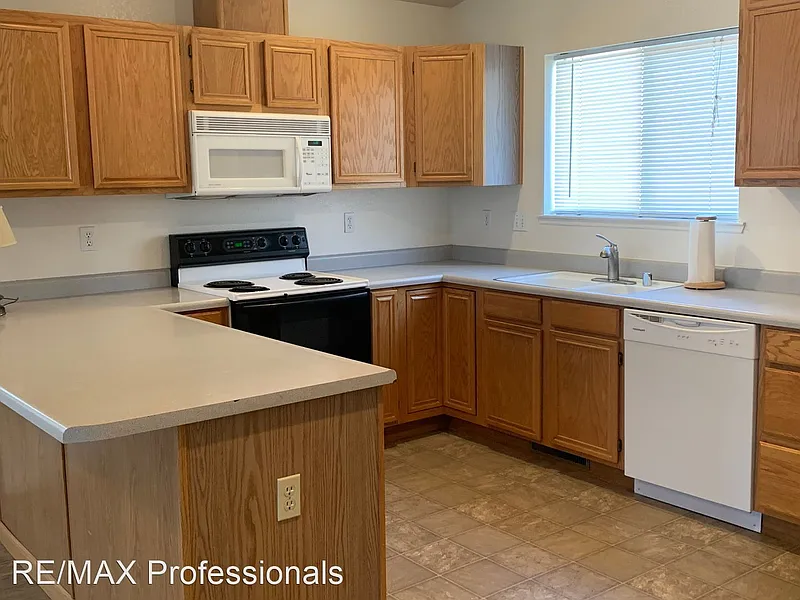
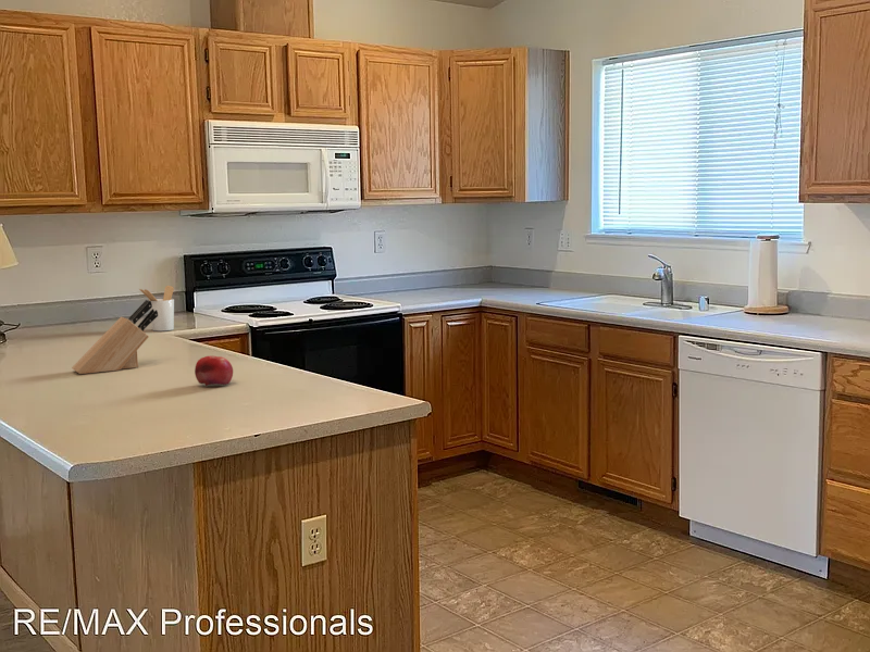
+ fruit [194,355,234,387]
+ knife block [71,299,158,375]
+ utensil holder [138,285,175,333]
